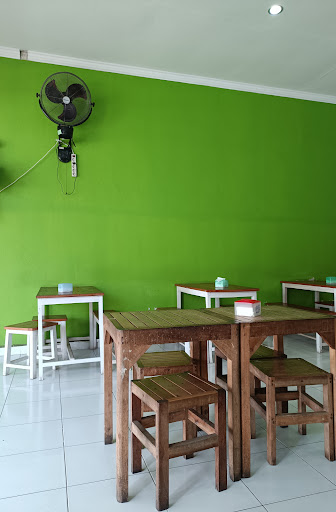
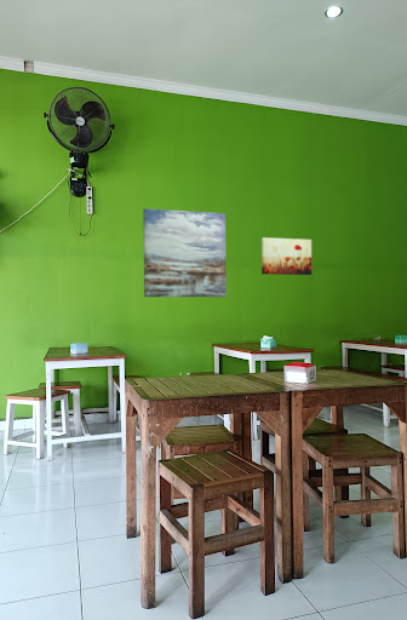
+ wall art [142,207,228,298]
+ wall art [260,236,313,276]
